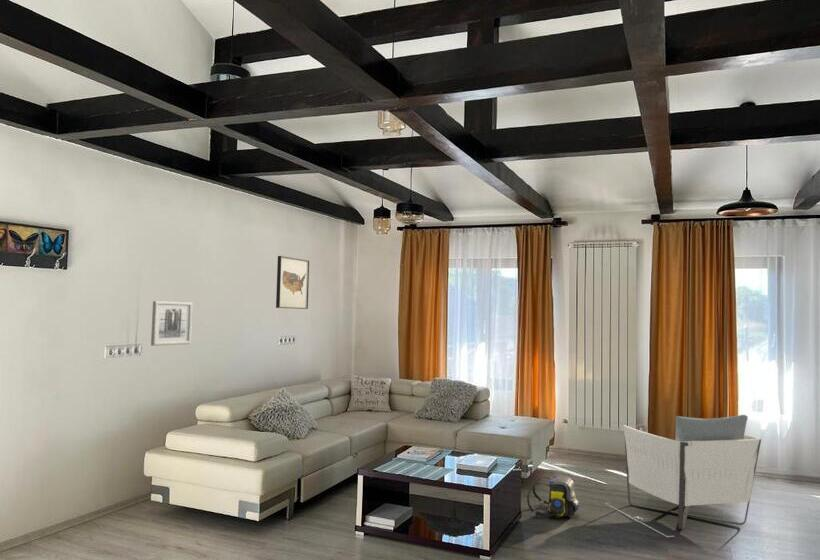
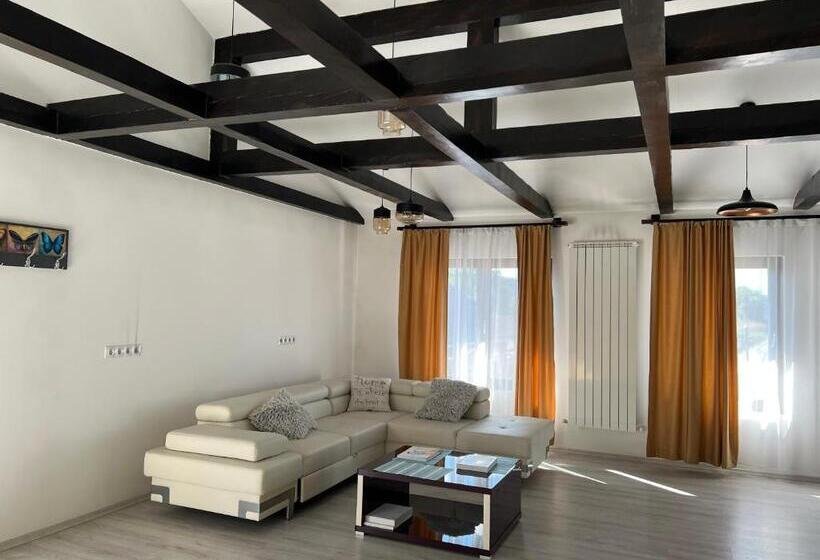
- wall art [150,300,193,347]
- wall art [275,255,310,310]
- shoulder bag [526,475,581,518]
- armchair [606,414,762,538]
